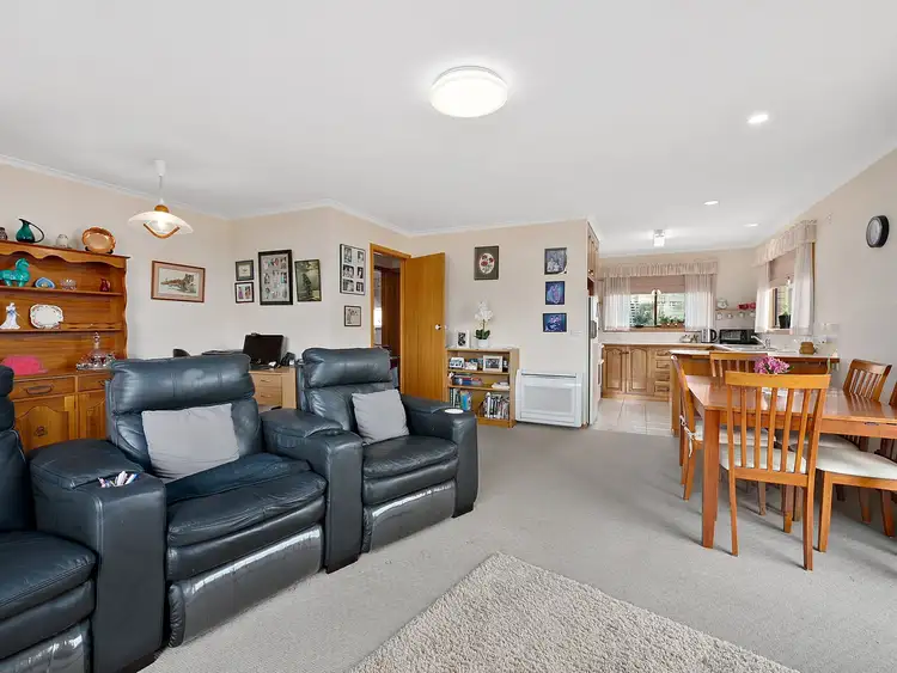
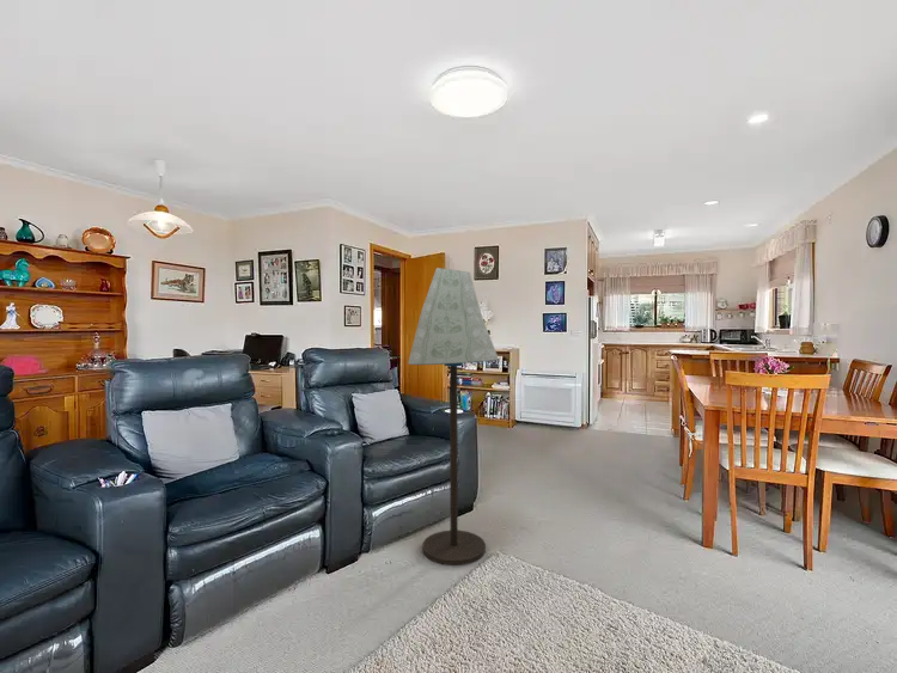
+ floor lamp [407,267,500,567]
